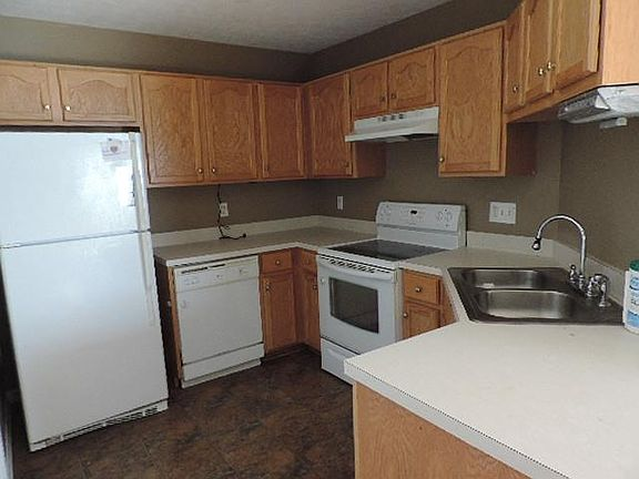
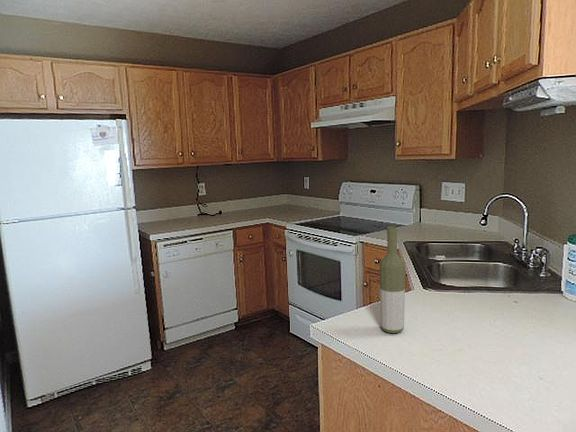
+ bottle [378,225,406,334]
